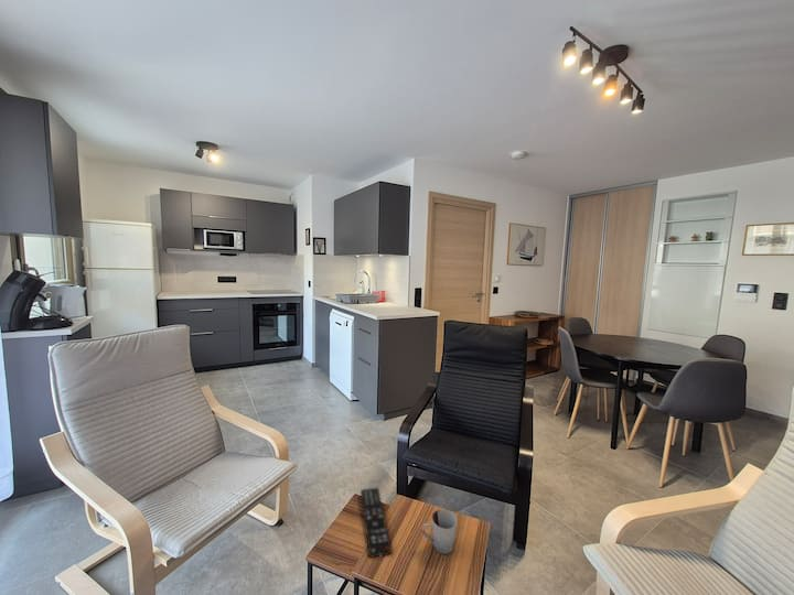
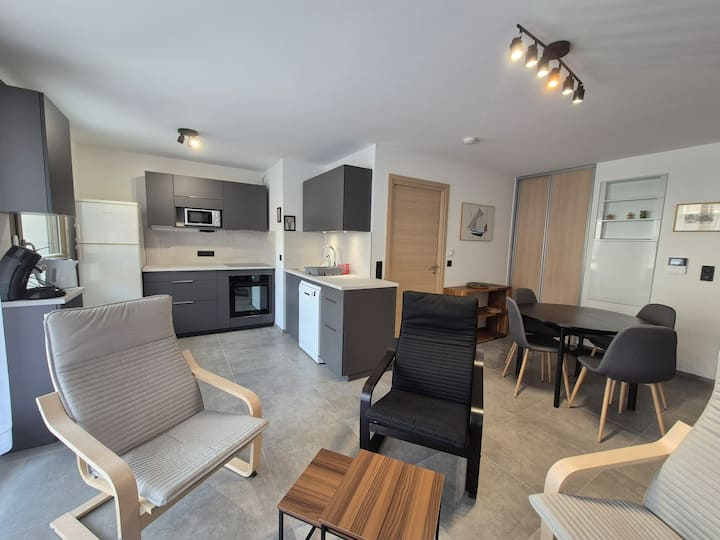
- cup [421,508,459,555]
- remote control [360,487,393,559]
